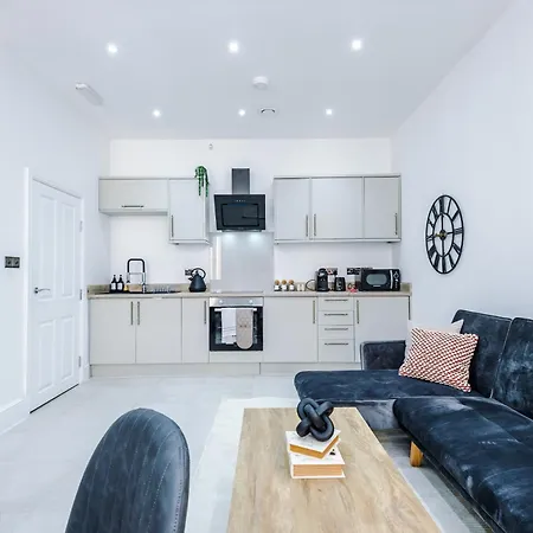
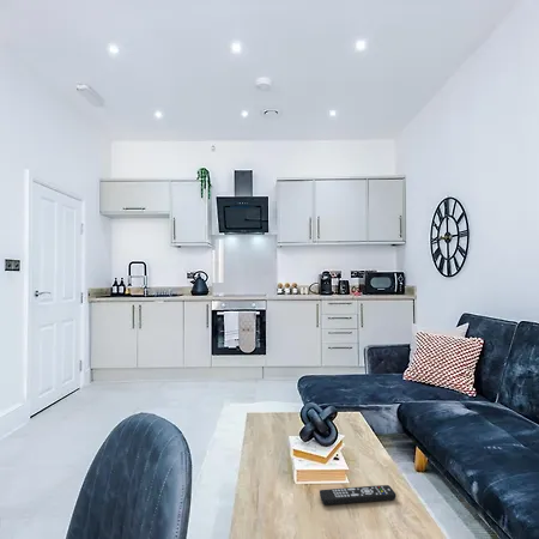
+ remote control [319,484,398,505]
